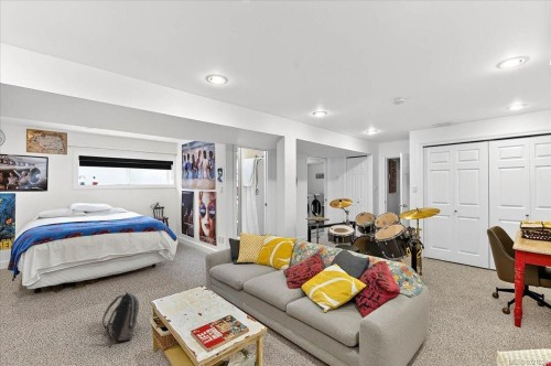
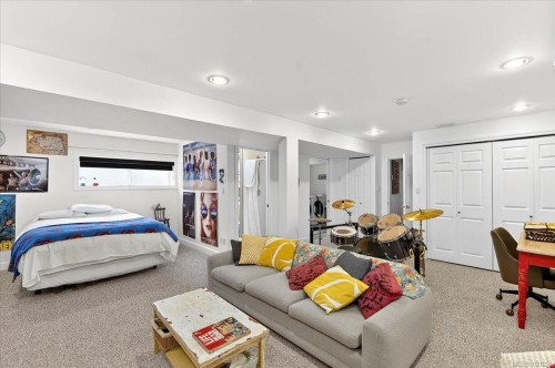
- backpack [101,290,140,348]
